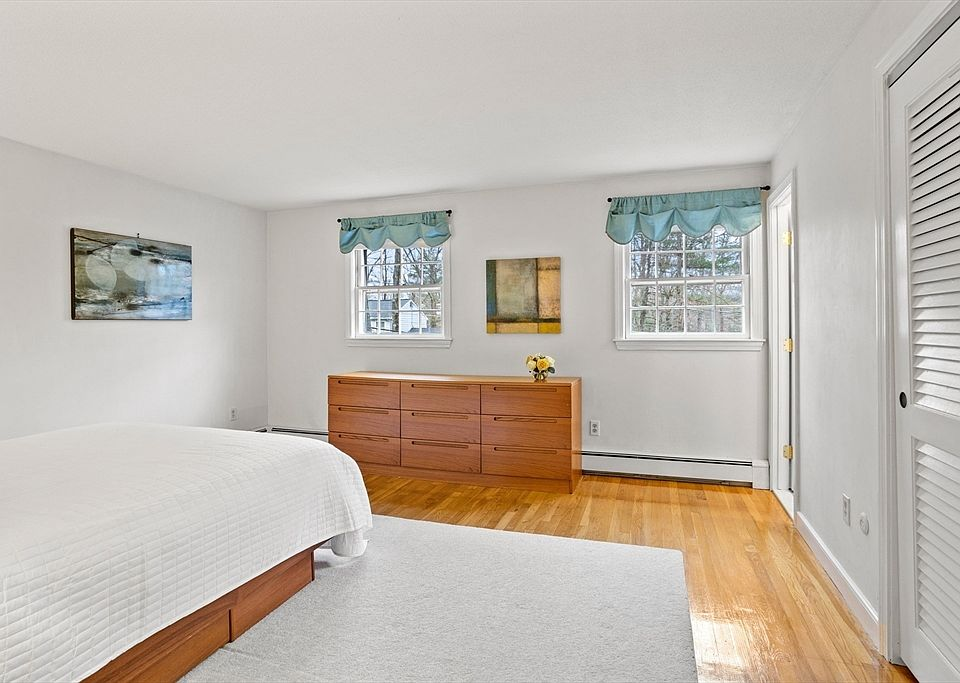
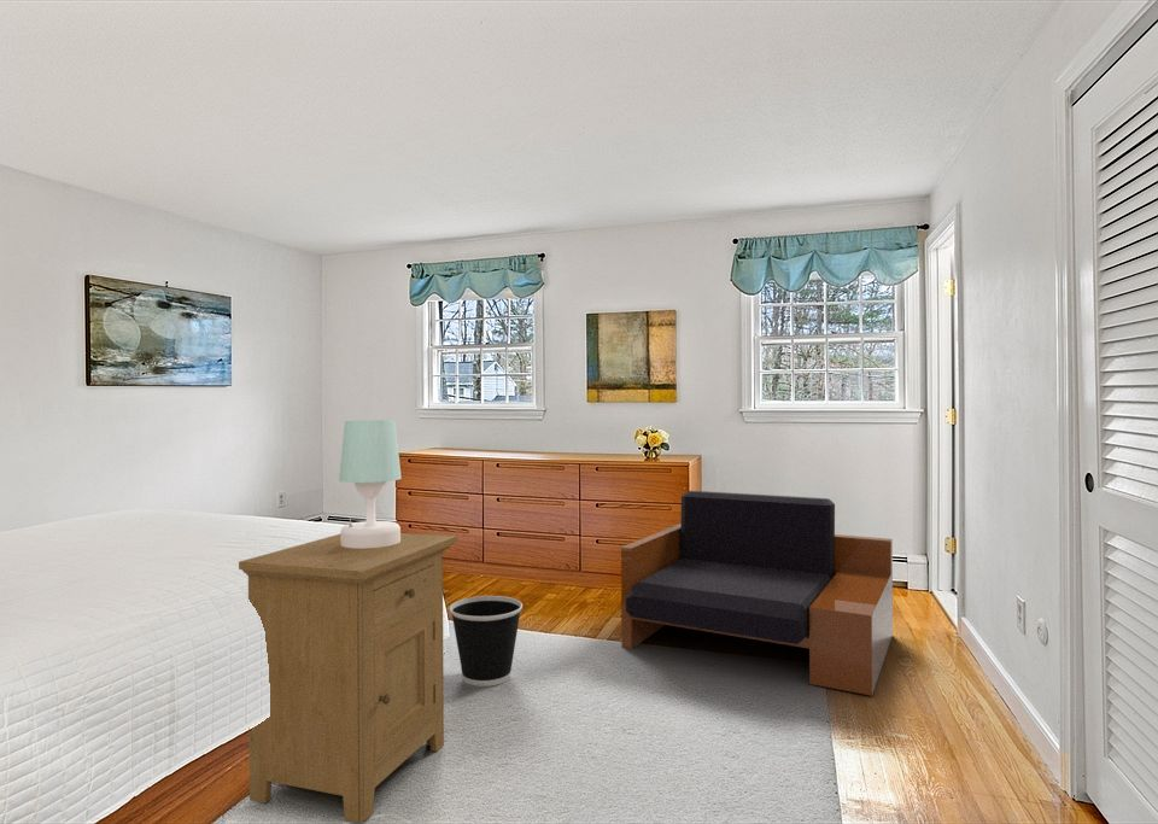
+ table lamp [338,419,403,549]
+ armchair [620,490,894,697]
+ nightstand [238,532,458,824]
+ wastebasket [449,595,524,688]
